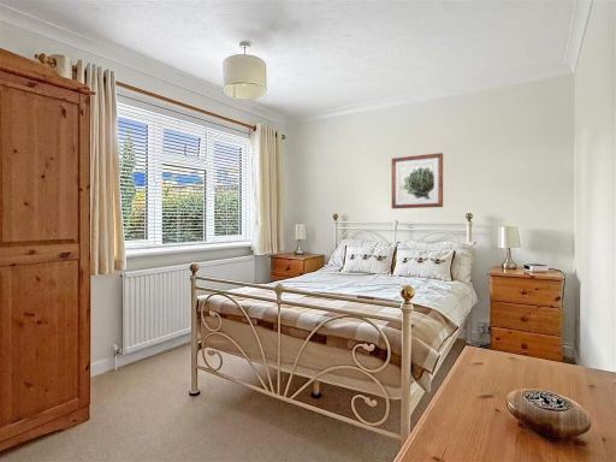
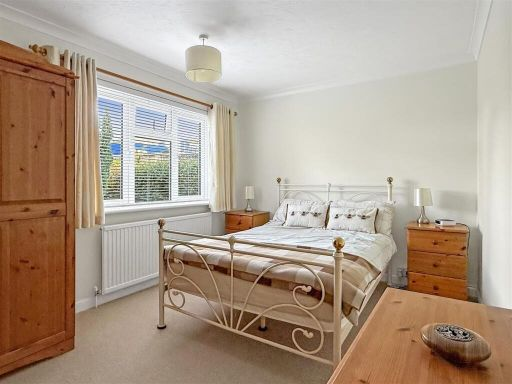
- wall art [391,152,444,209]
